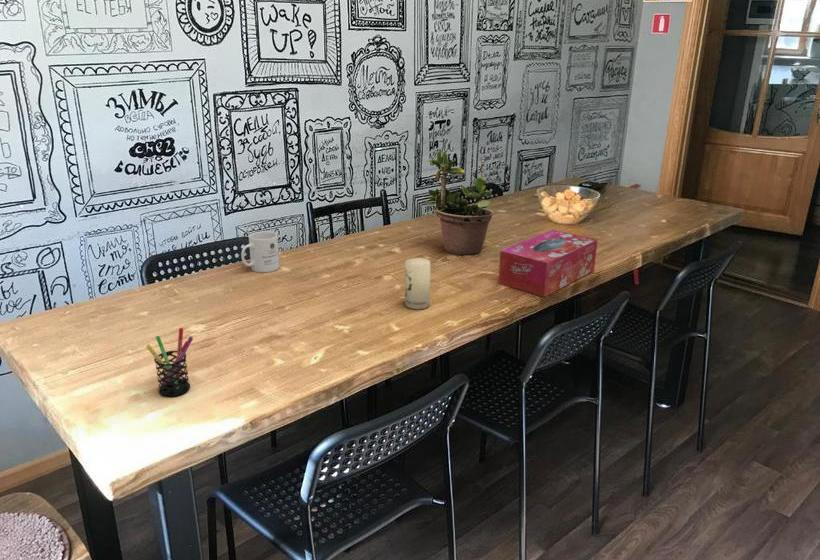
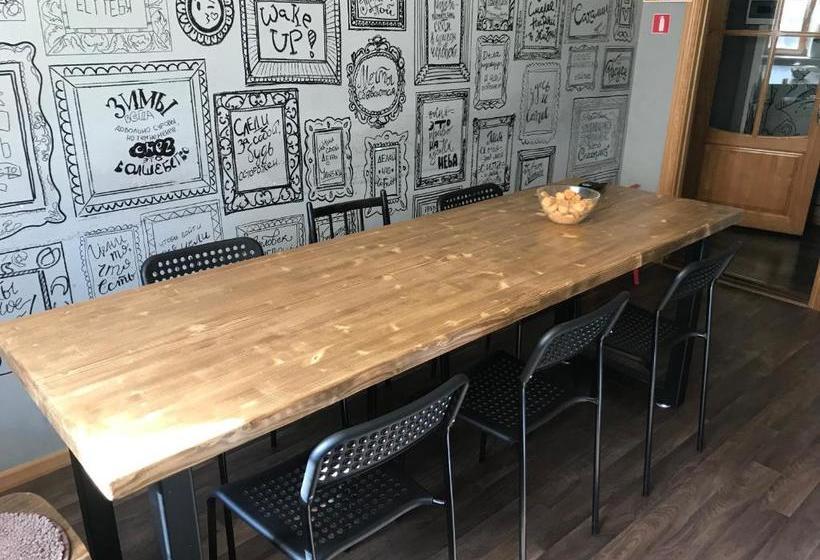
- candle [404,257,431,310]
- tissue box [498,229,599,298]
- mug [240,230,280,273]
- pen holder [145,327,194,397]
- potted plant [425,149,494,256]
